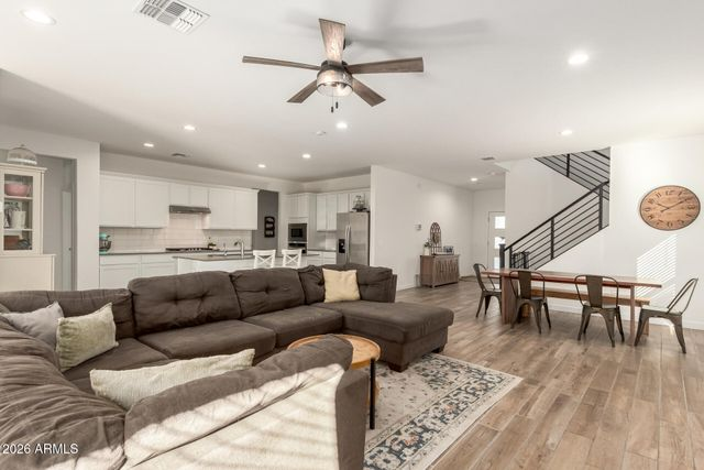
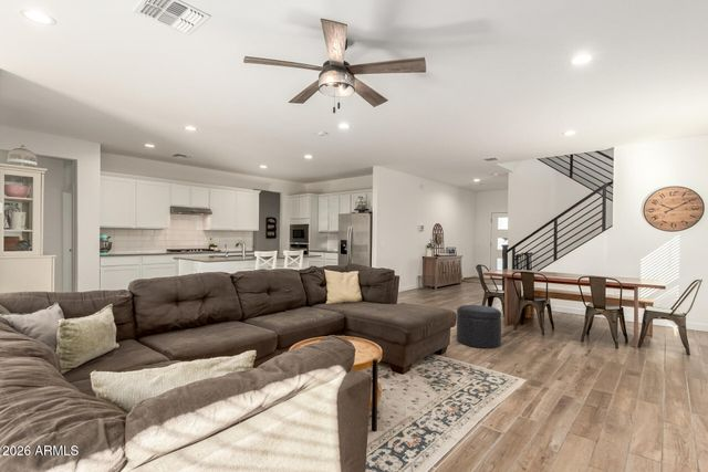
+ ottoman [456,304,502,349]
